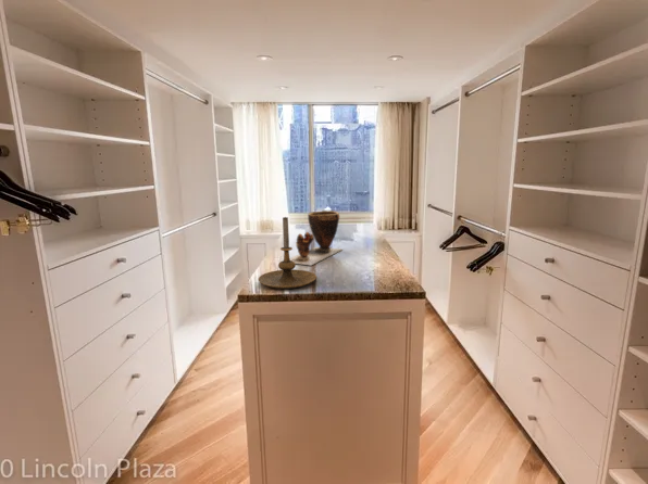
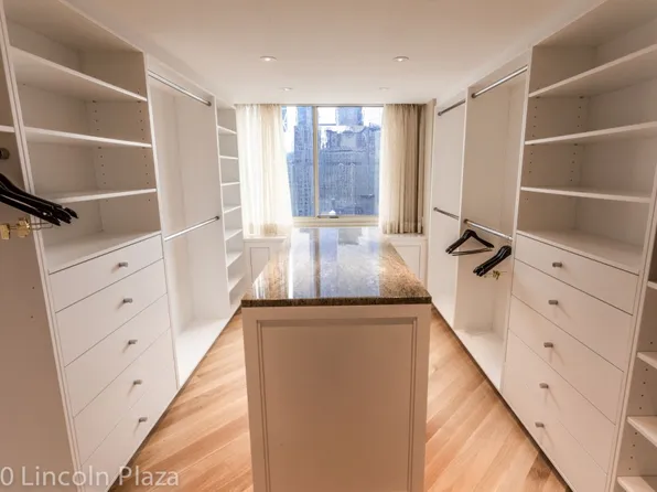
- candle holder [258,216,317,290]
- clay pot [289,209,342,266]
